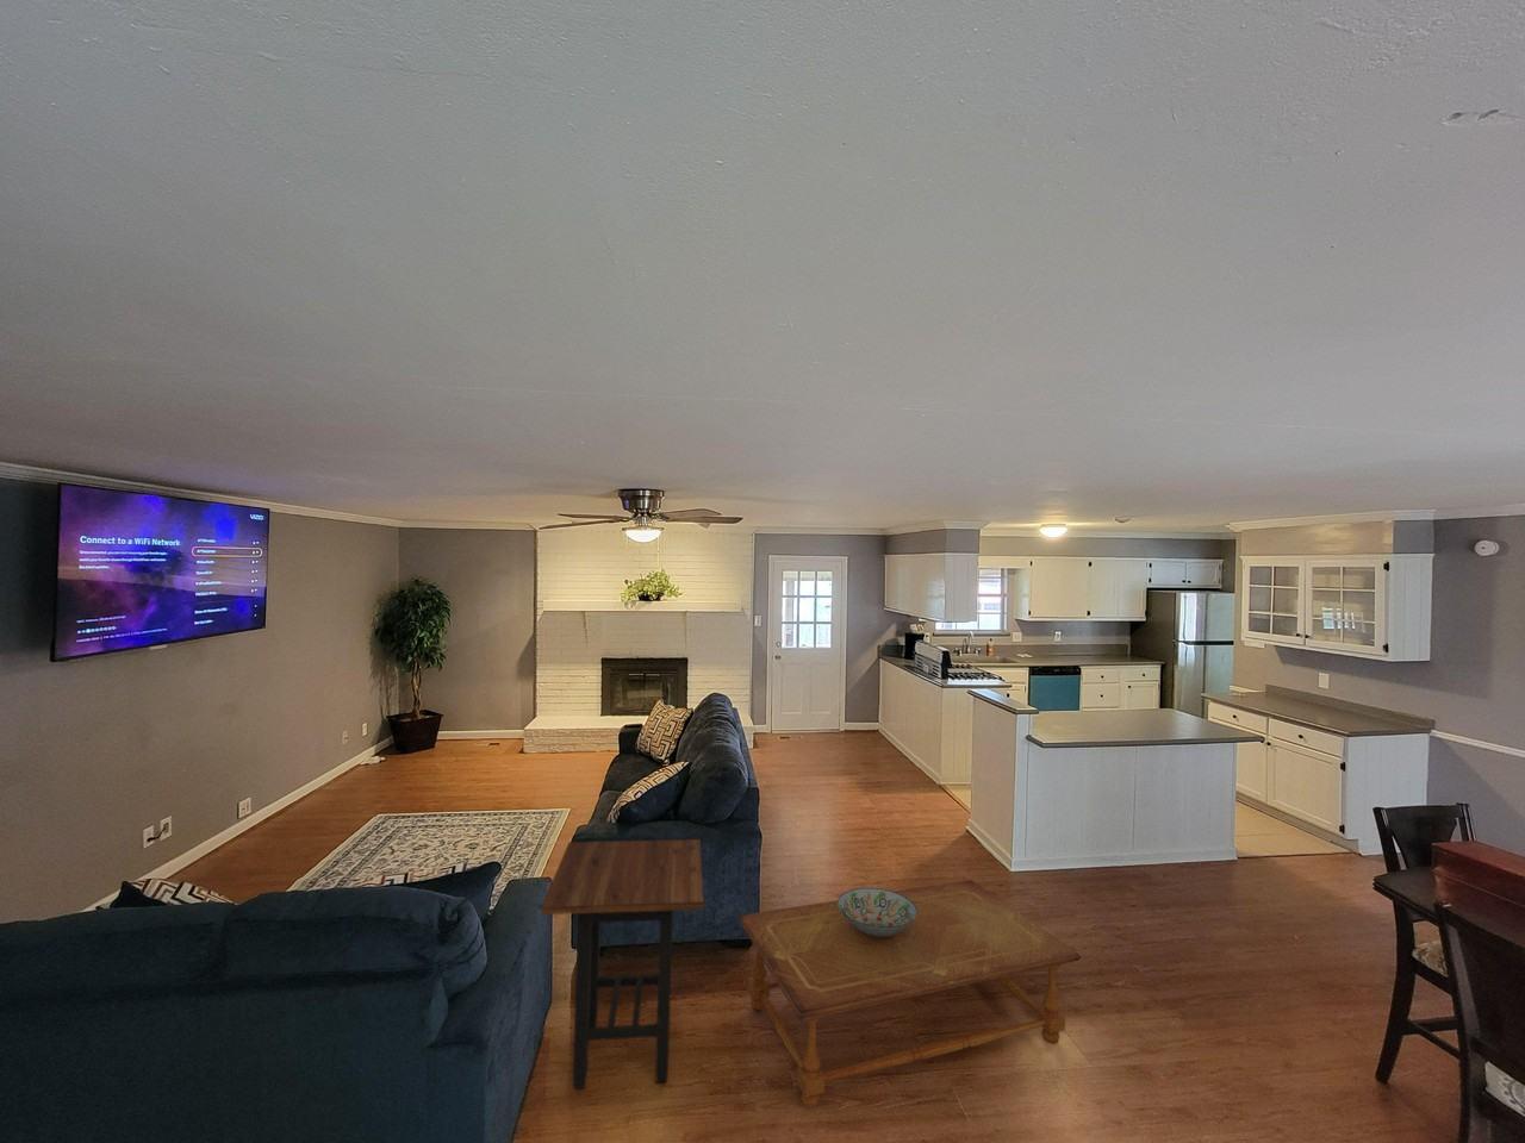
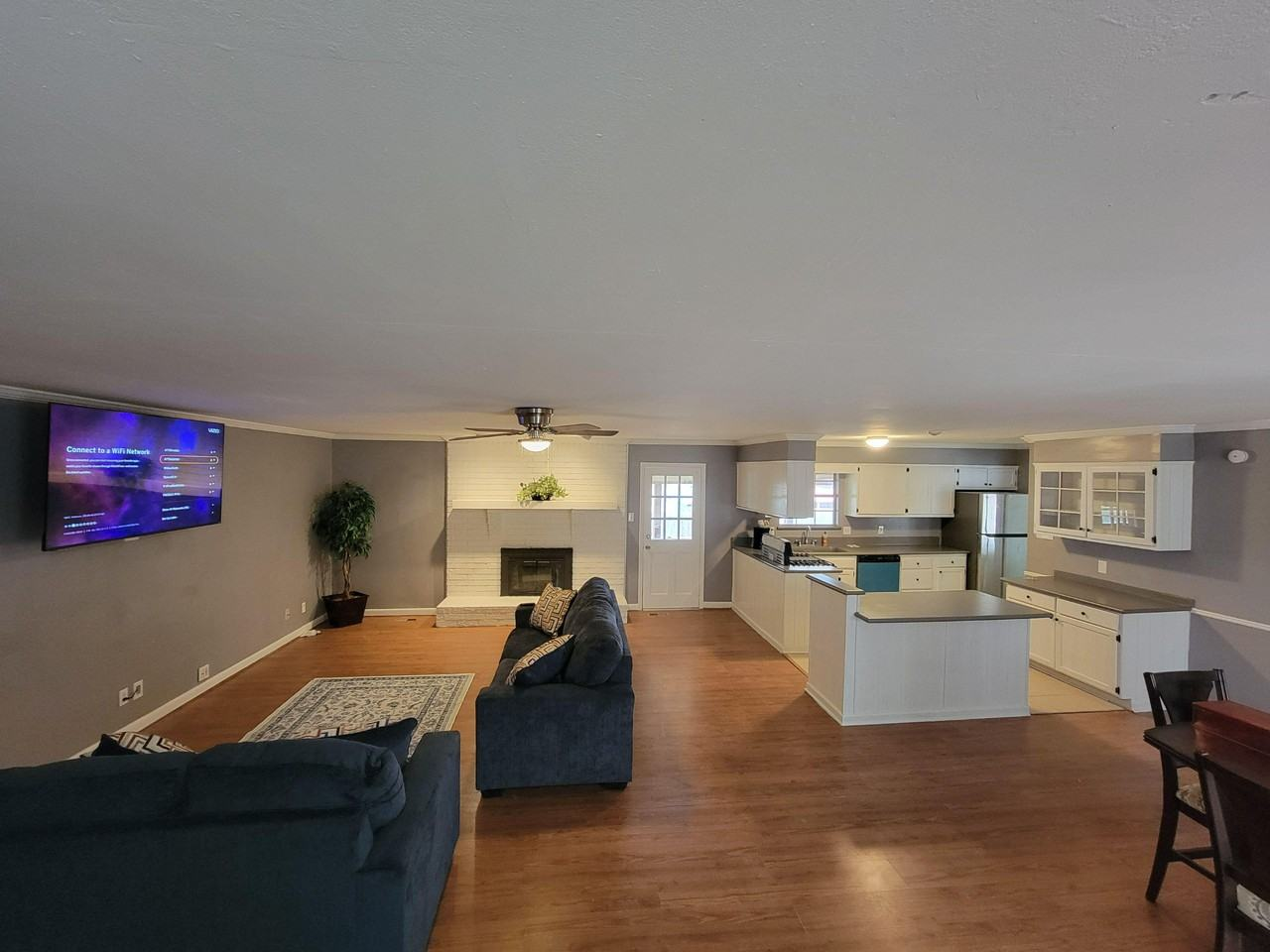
- coffee table [736,879,1082,1109]
- decorative bowl [838,887,917,936]
- side table [539,838,705,1089]
